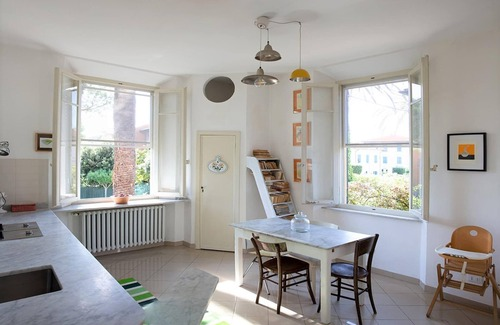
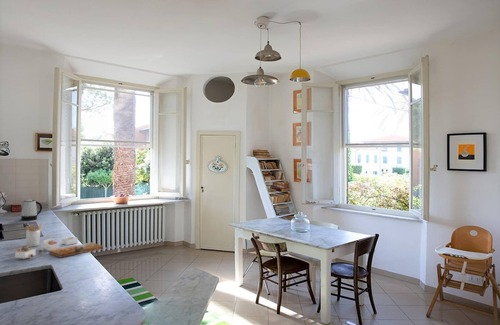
+ utensil holder [22,221,43,248]
+ cutting board [14,236,104,260]
+ kettle [20,199,43,221]
